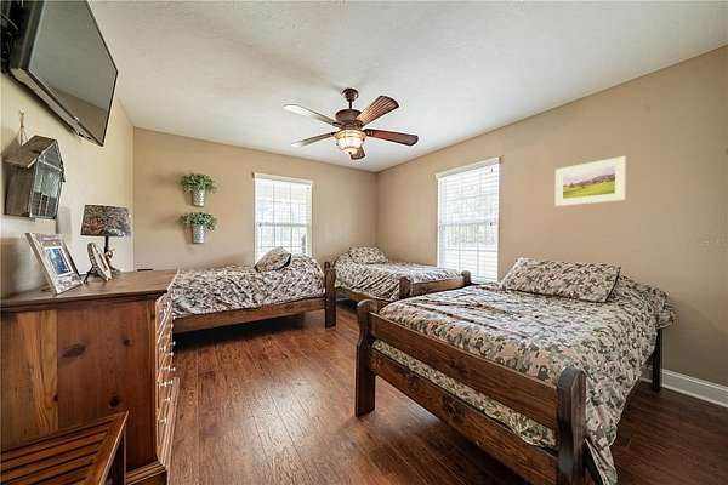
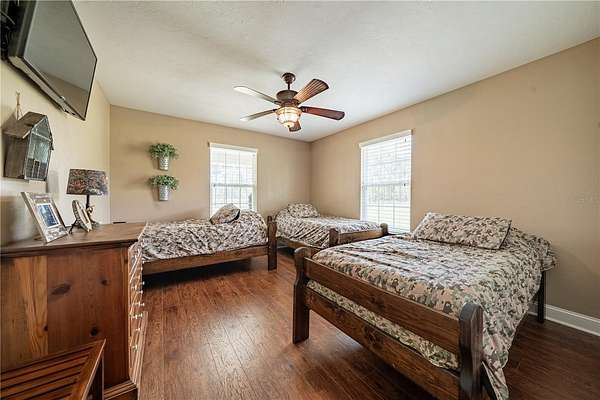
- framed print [554,155,627,207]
